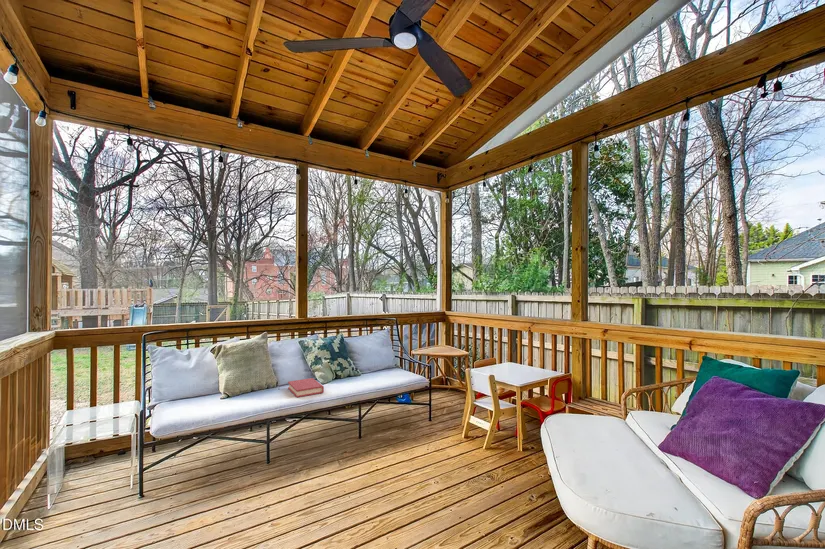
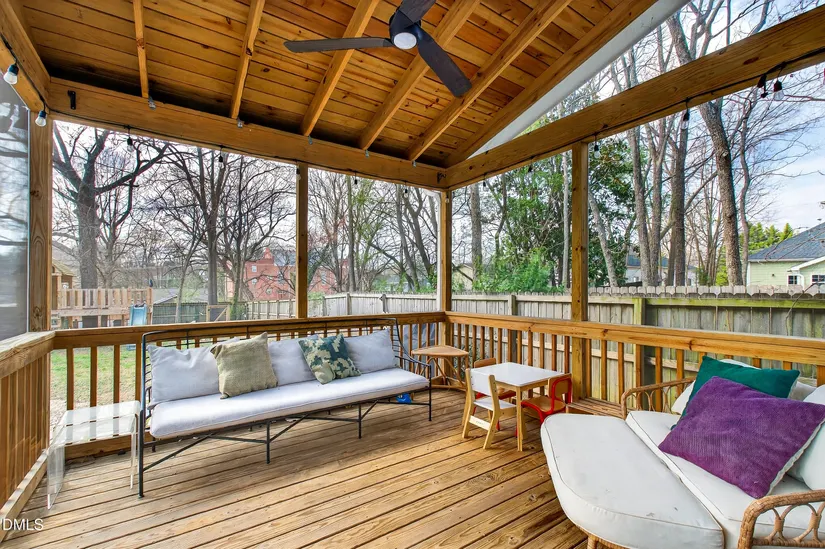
- hardback book [287,377,325,398]
